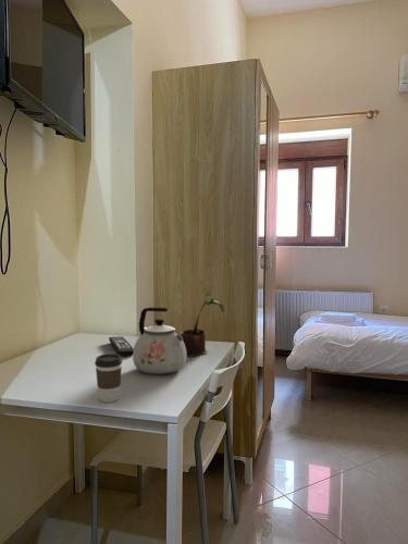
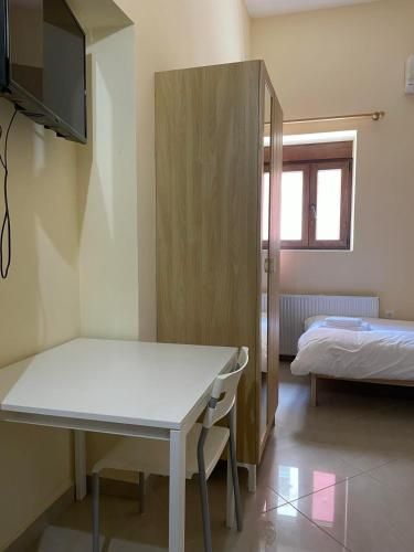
- kettle [132,307,187,375]
- coffee cup [94,354,123,404]
- remote control [108,335,134,357]
- potted plant [181,292,225,358]
